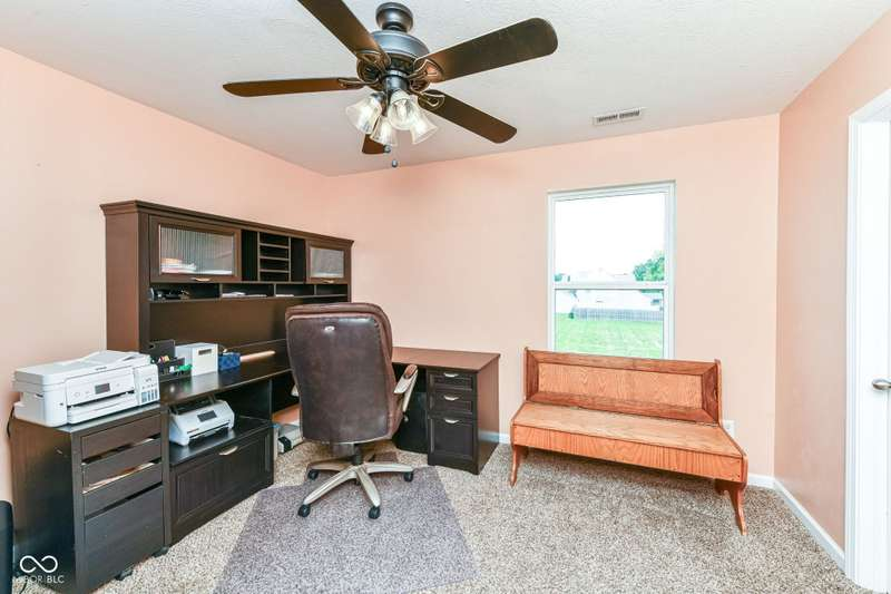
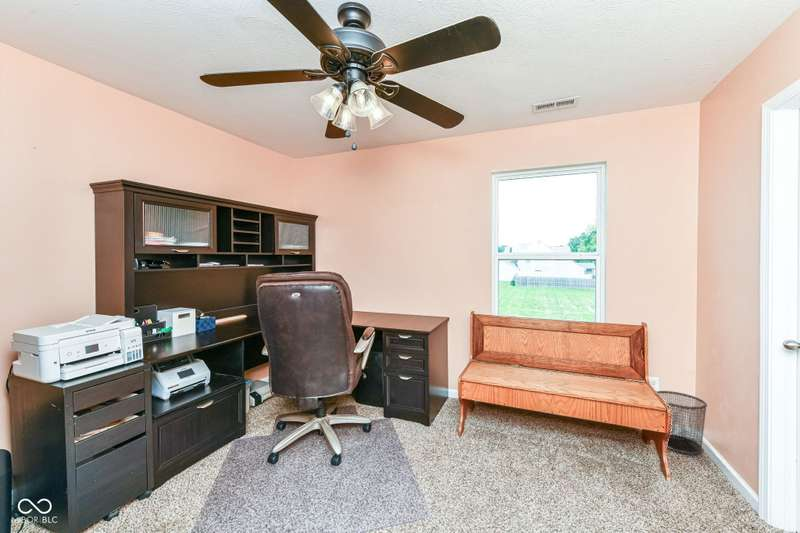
+ waste bin [656,390,708,455]
